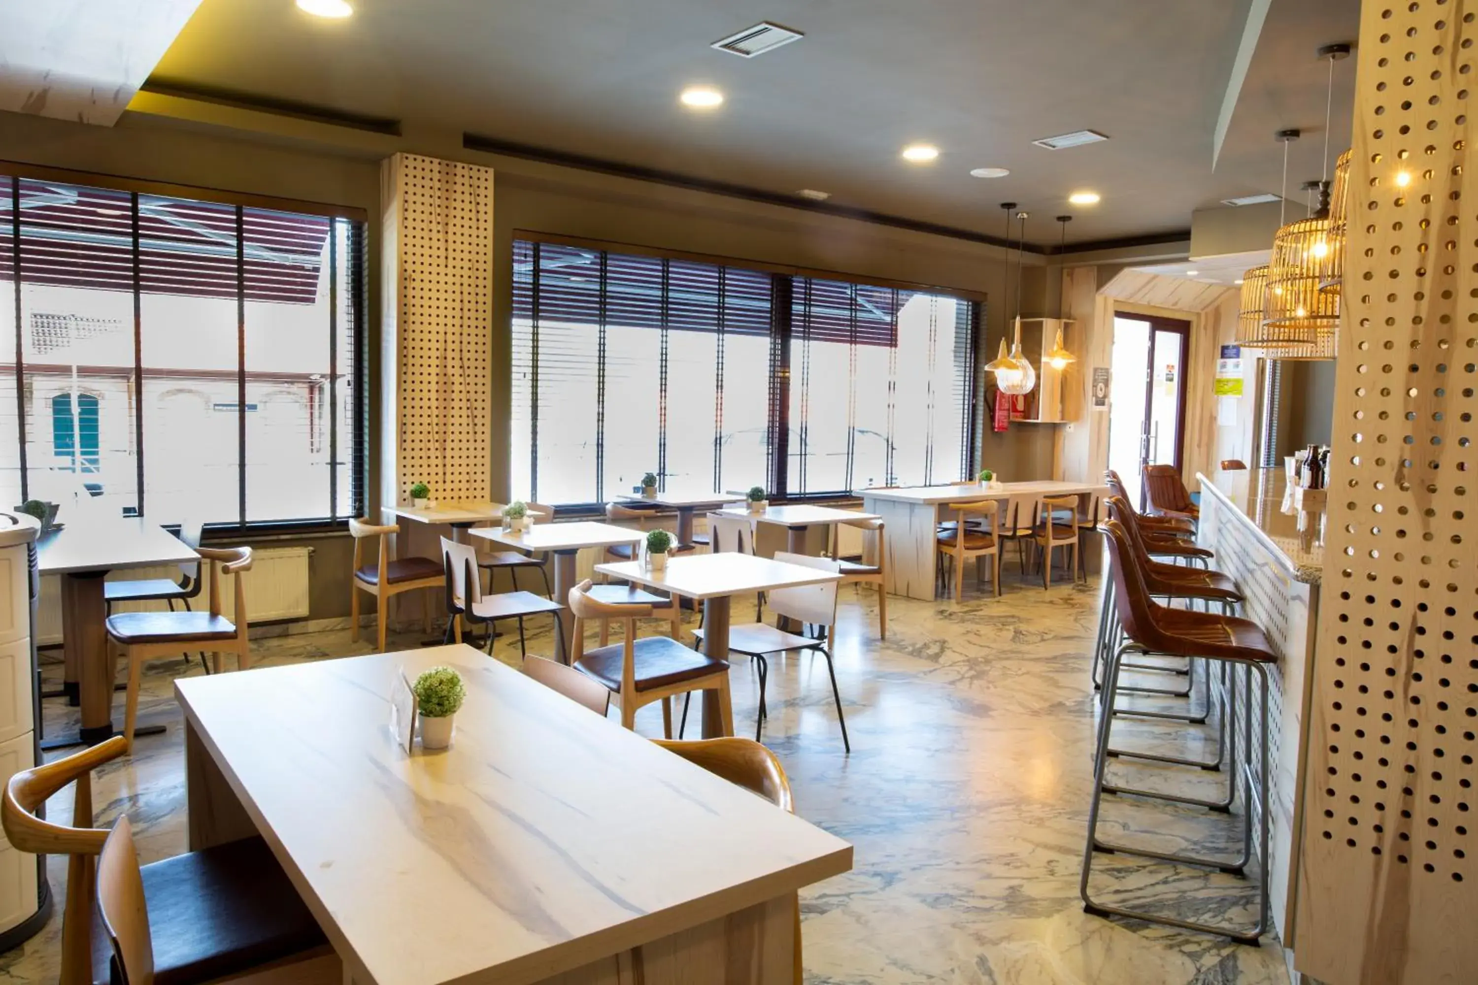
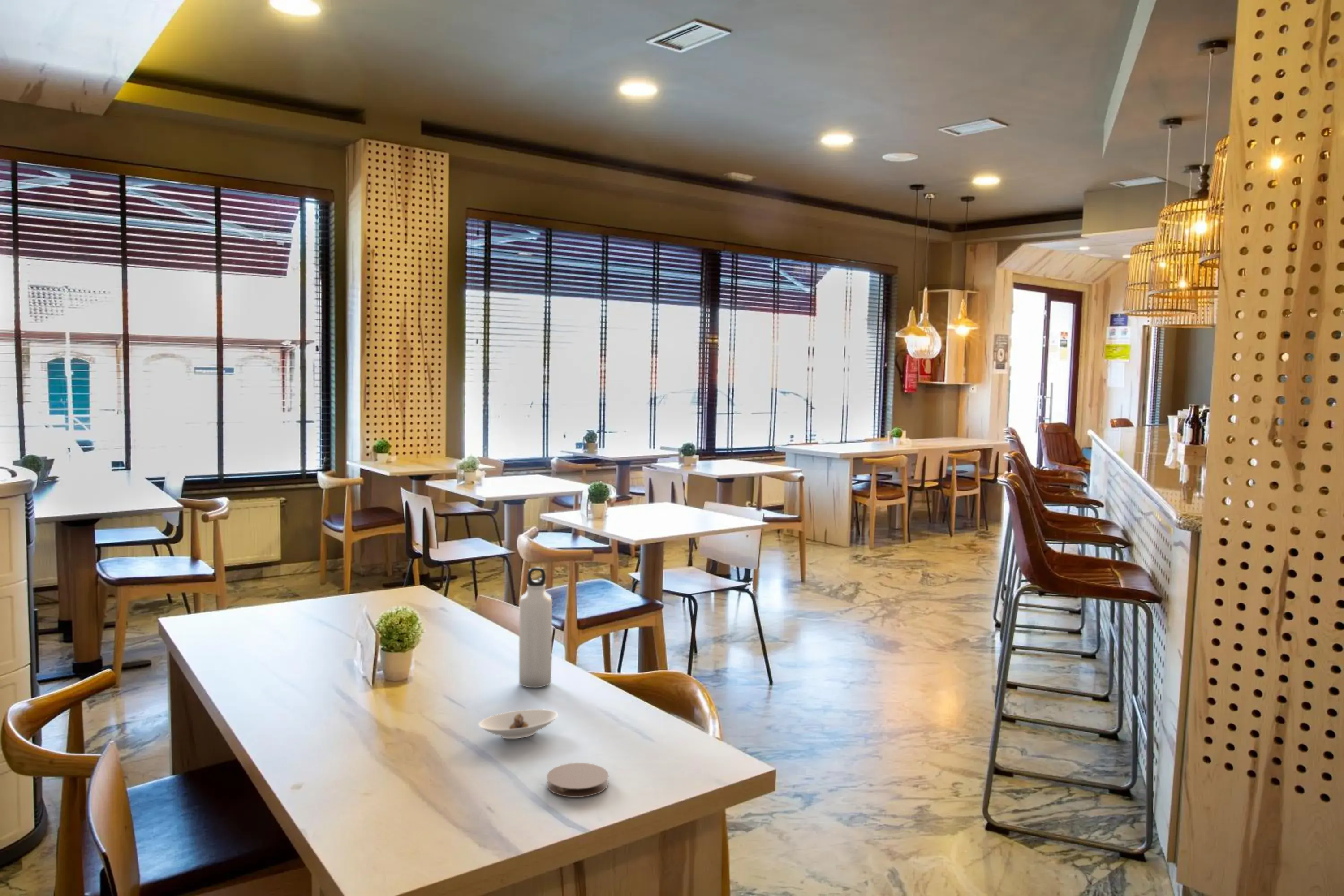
+ saucer [478,709,559,739]
+ water bottle [519,567,553,688]
+ coaster [547,762,609,798]
